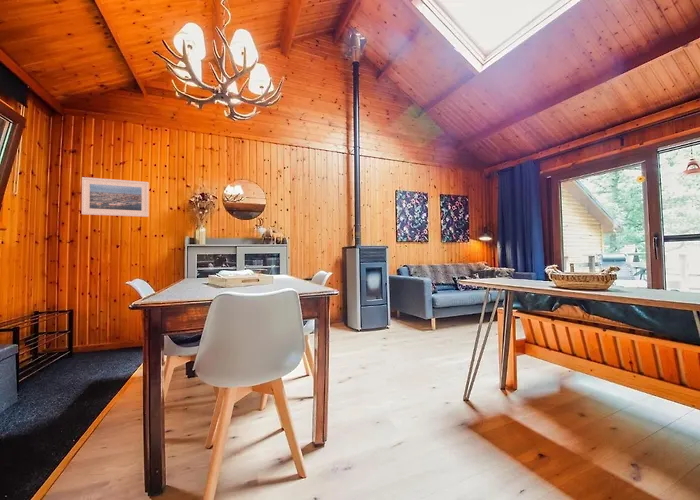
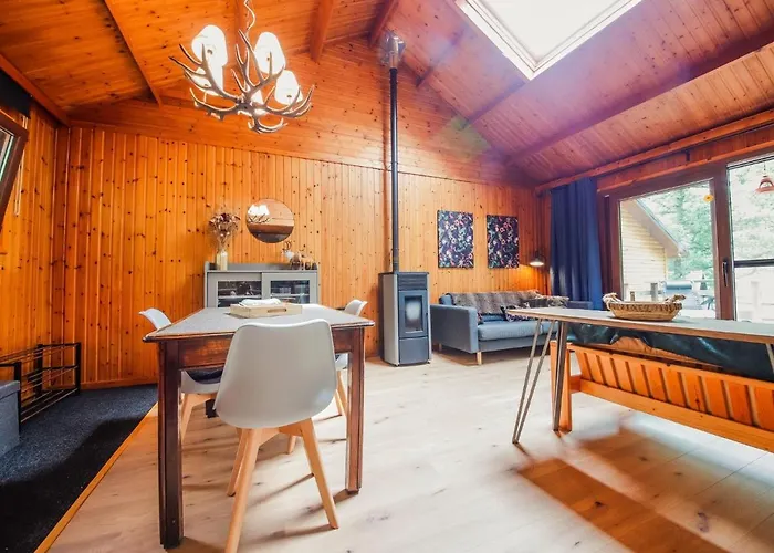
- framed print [81,176,150,218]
